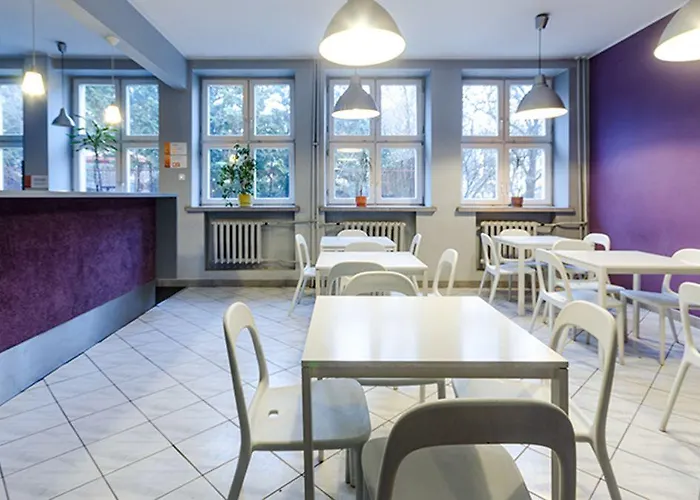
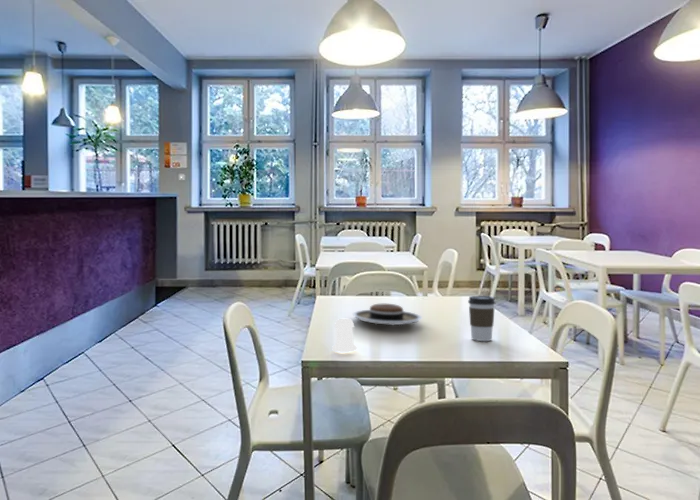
+ coffee cup [467,295,496,342]
+ salt shaker [331,318,358,353]
+ plate [352,303,423,326]
